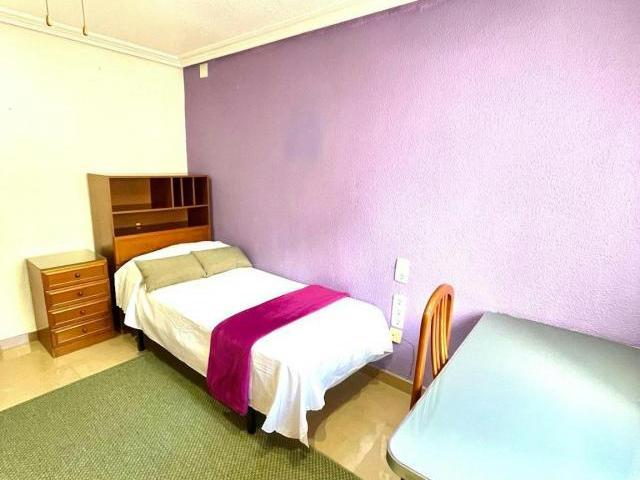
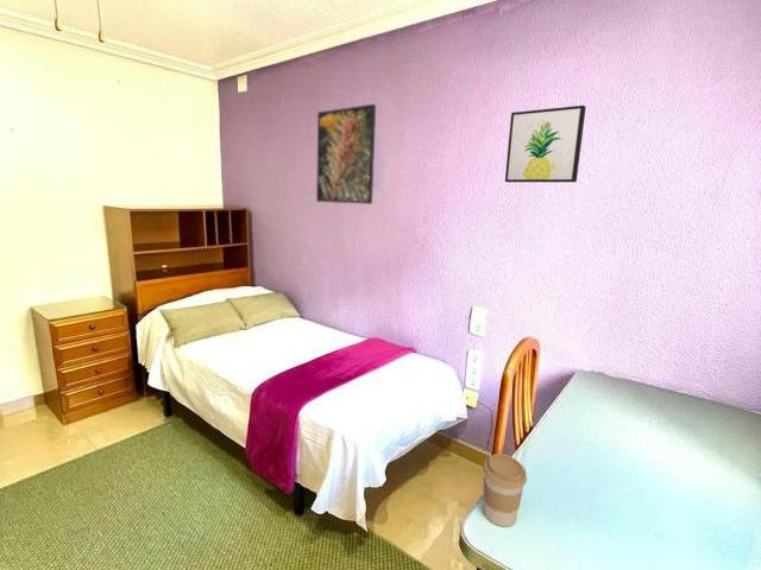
+ coffee cup [482,452,528,527]
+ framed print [315,103,377,205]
+ wall art [504,104,587,183]
